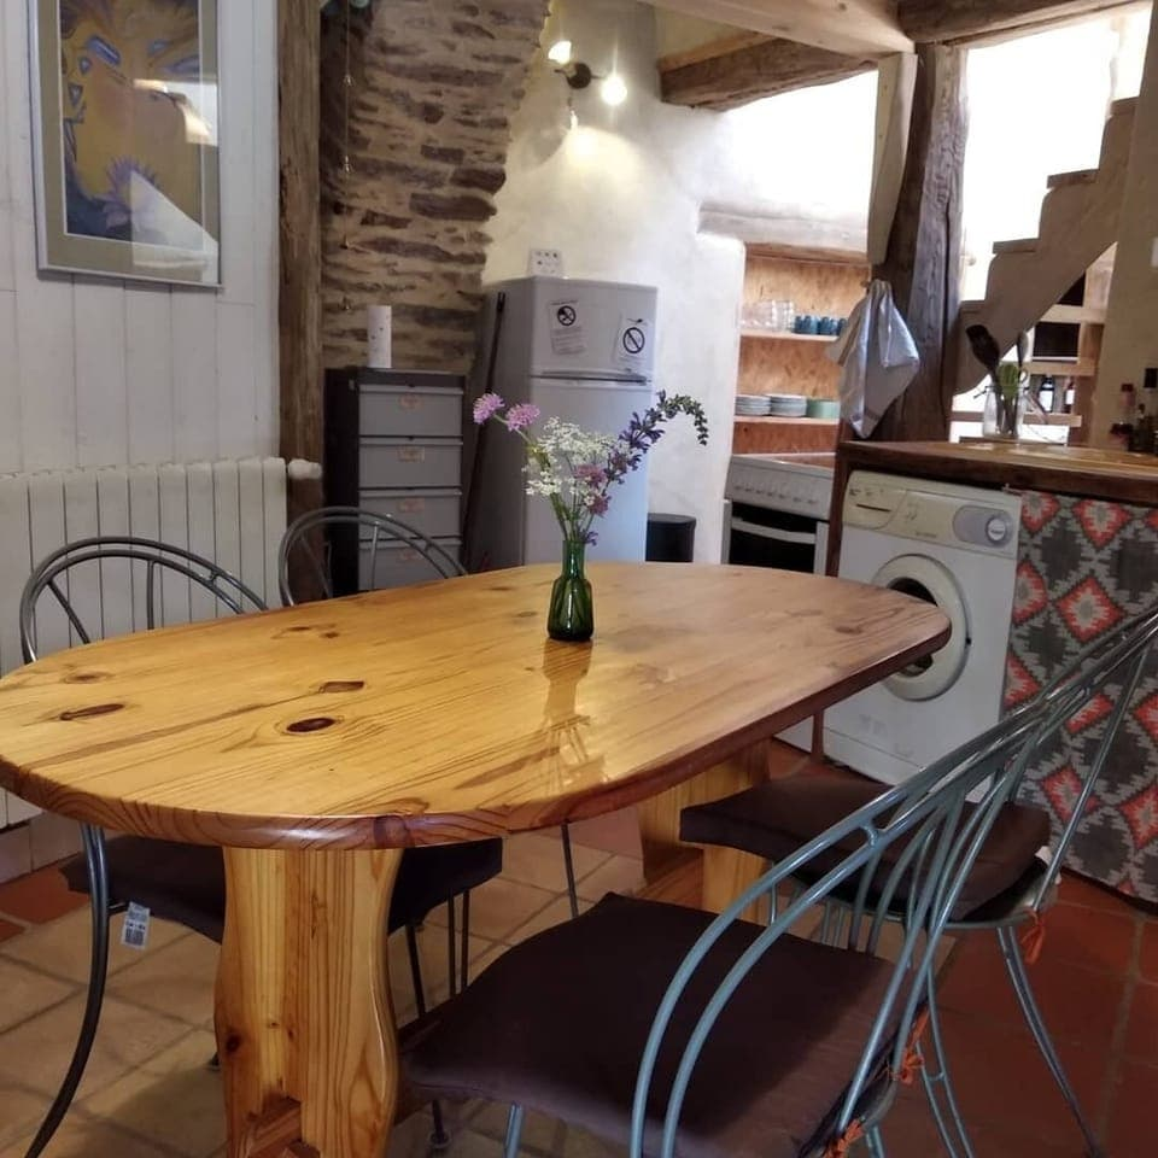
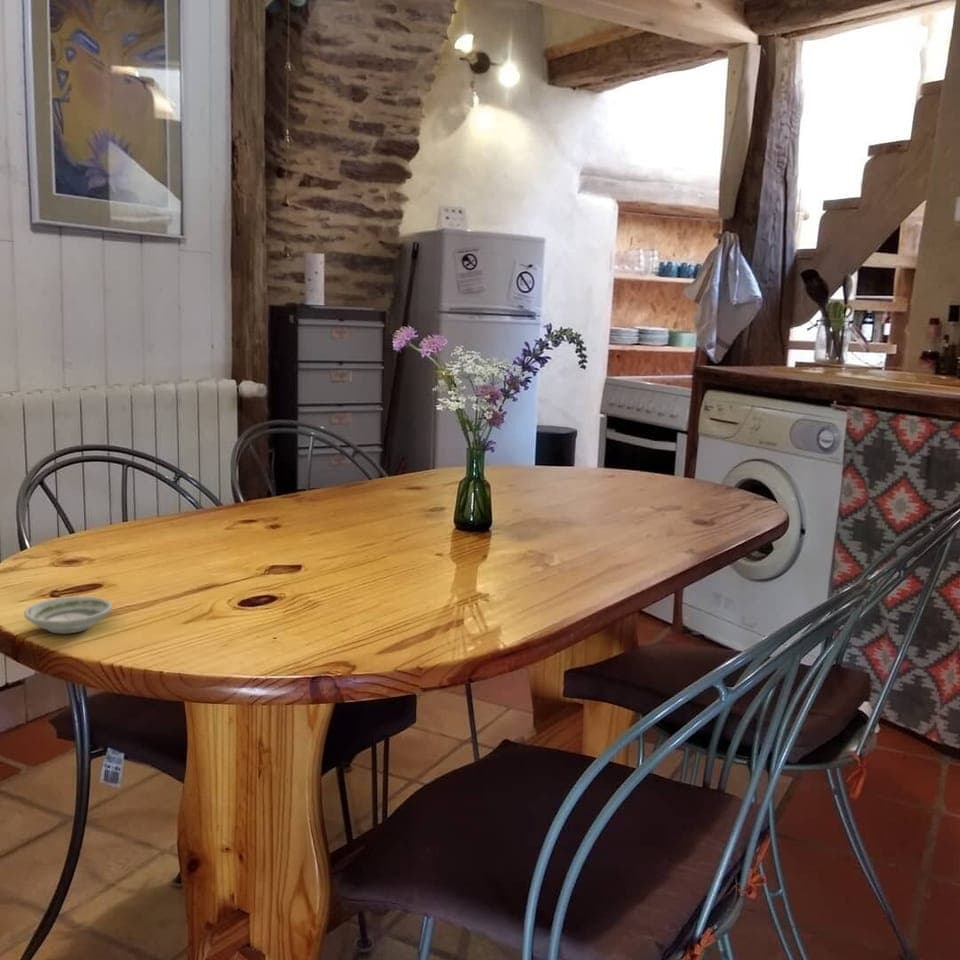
+ saucer [23,595,113,635]
